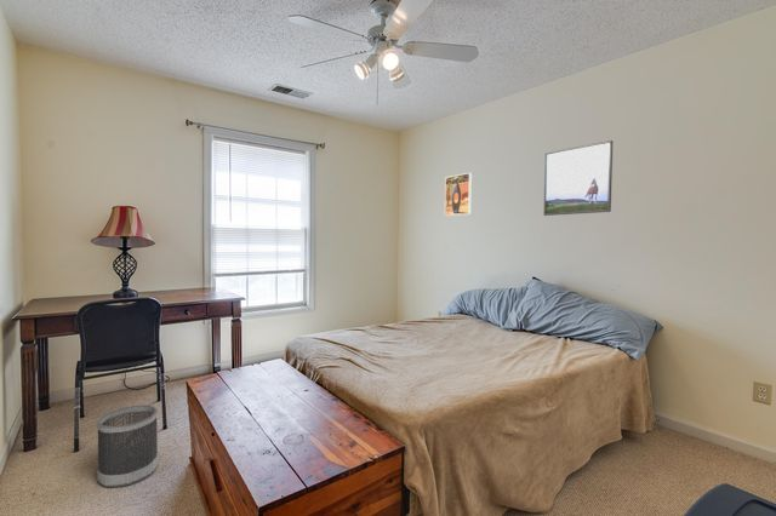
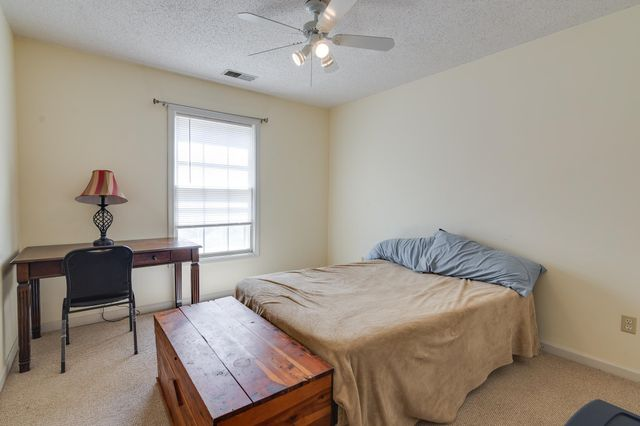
- wastebasket [96,405,160,488]
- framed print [444,172,473,217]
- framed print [542,139,614,217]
